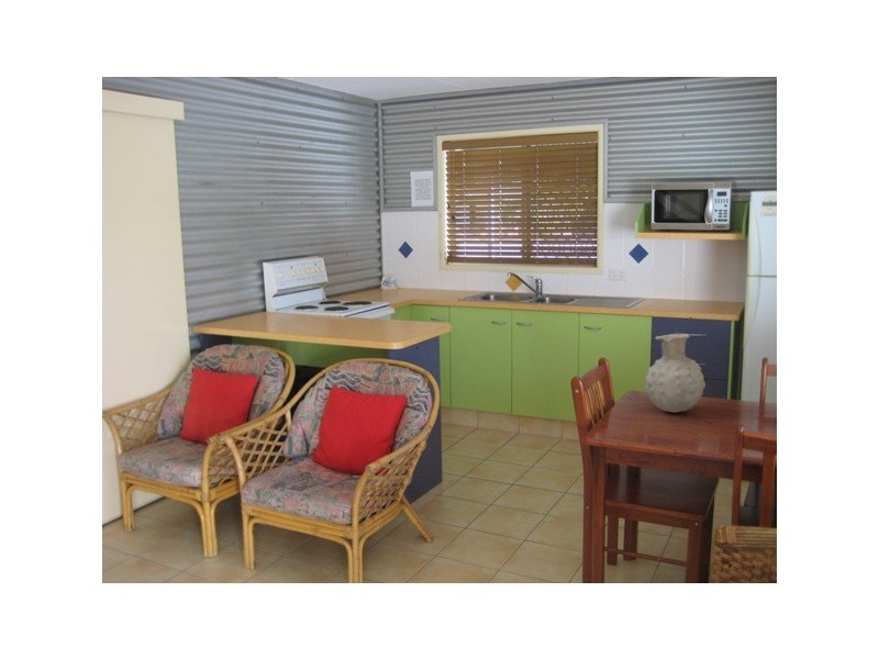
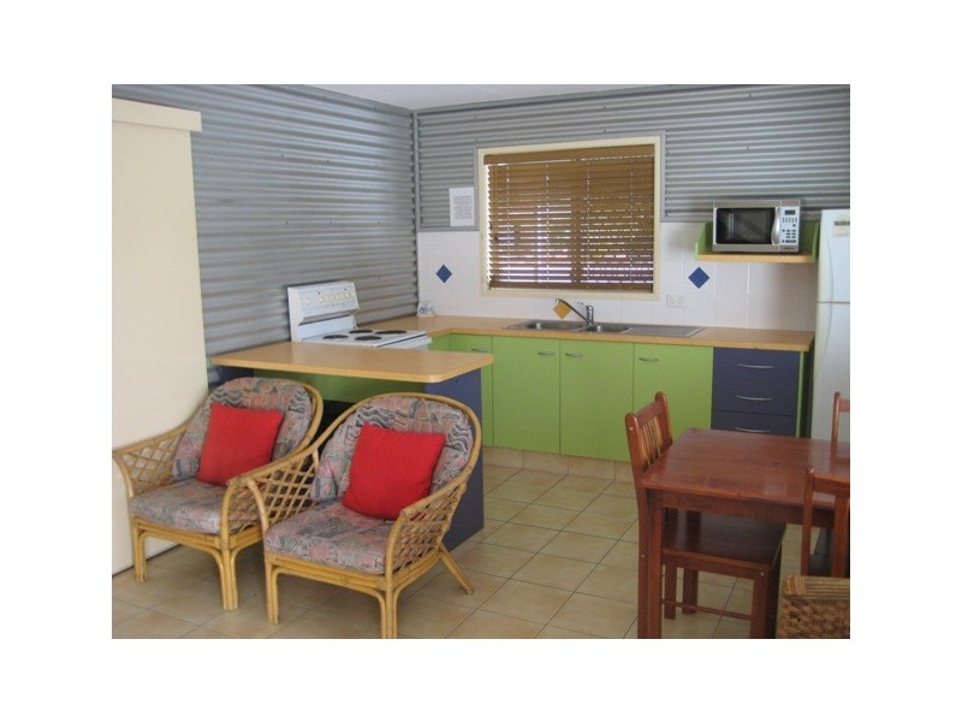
- vase [644,333,706,413]
